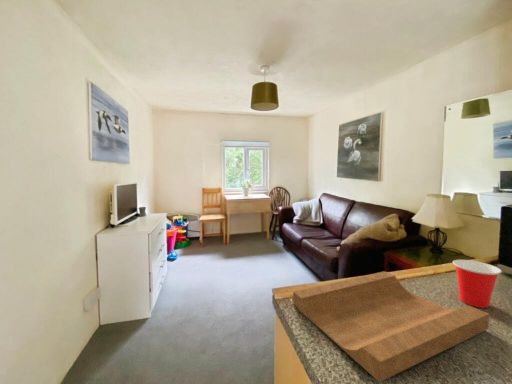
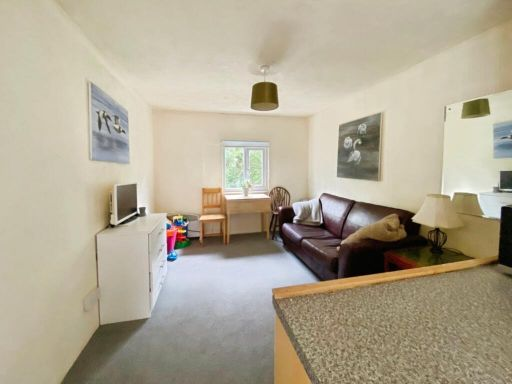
- cup [452,259,503,309]
- cutting board [292,270,490,383]
